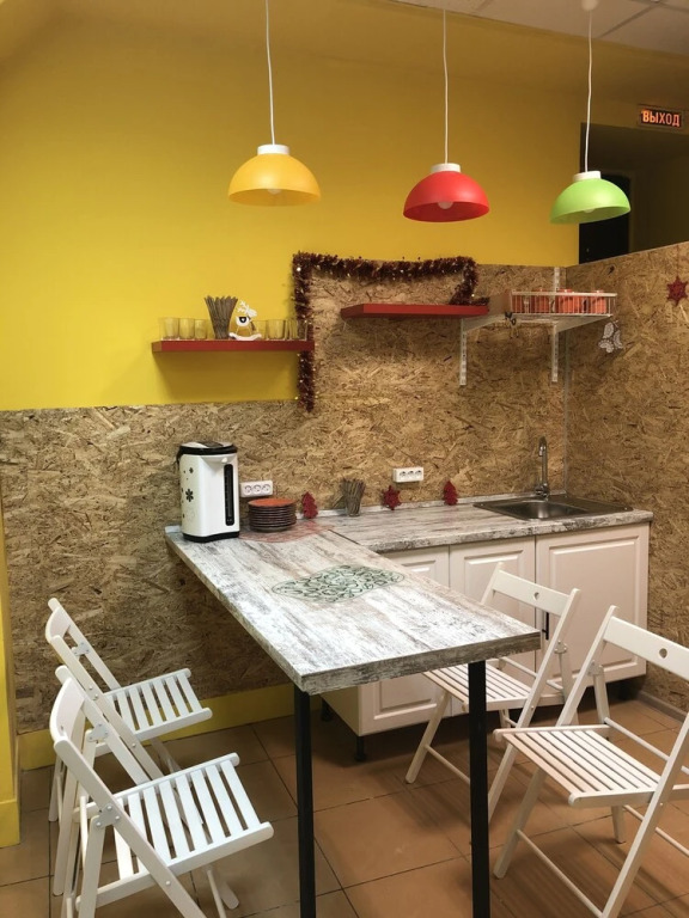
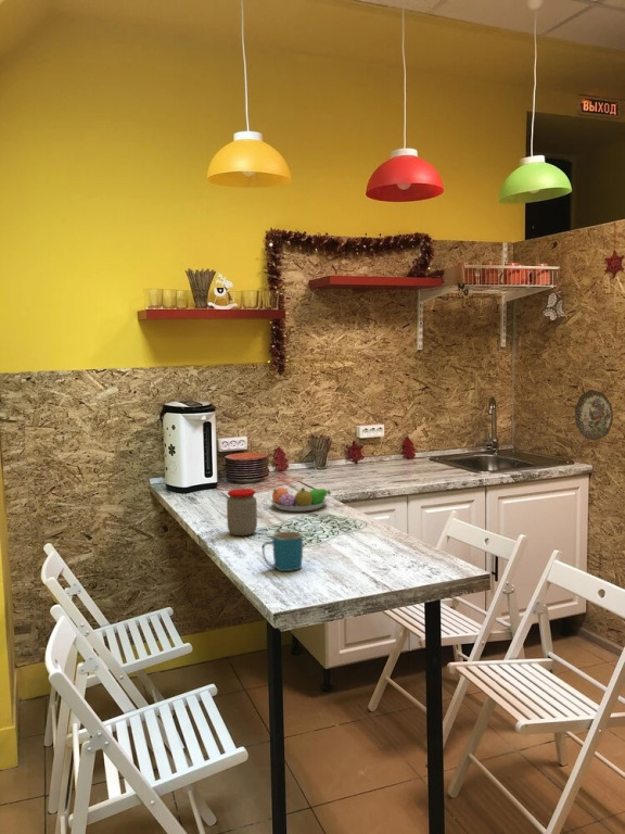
+ fruit bowl [270,486,332,513]
+ jar [226,488,258,536]
+ mug [262,530,304,572]
+ decorative plate [574,389,614,441]
